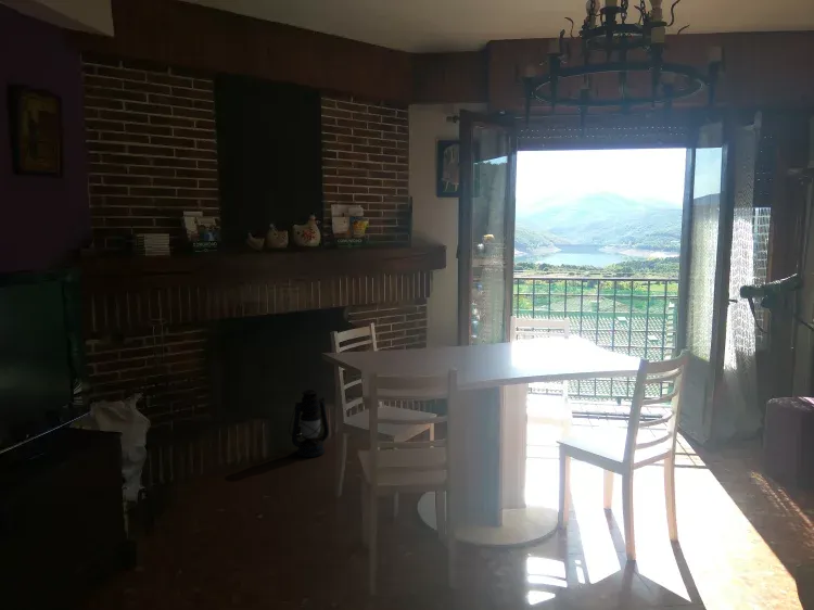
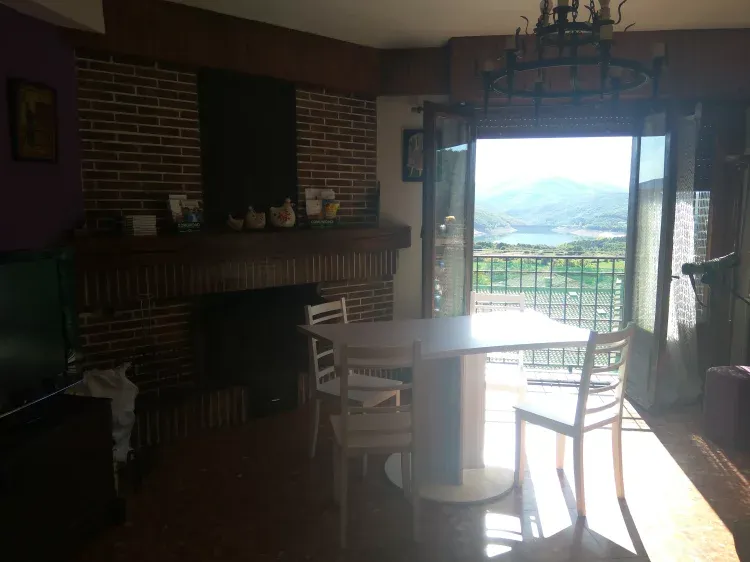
- lantern [288,389,330,458]
